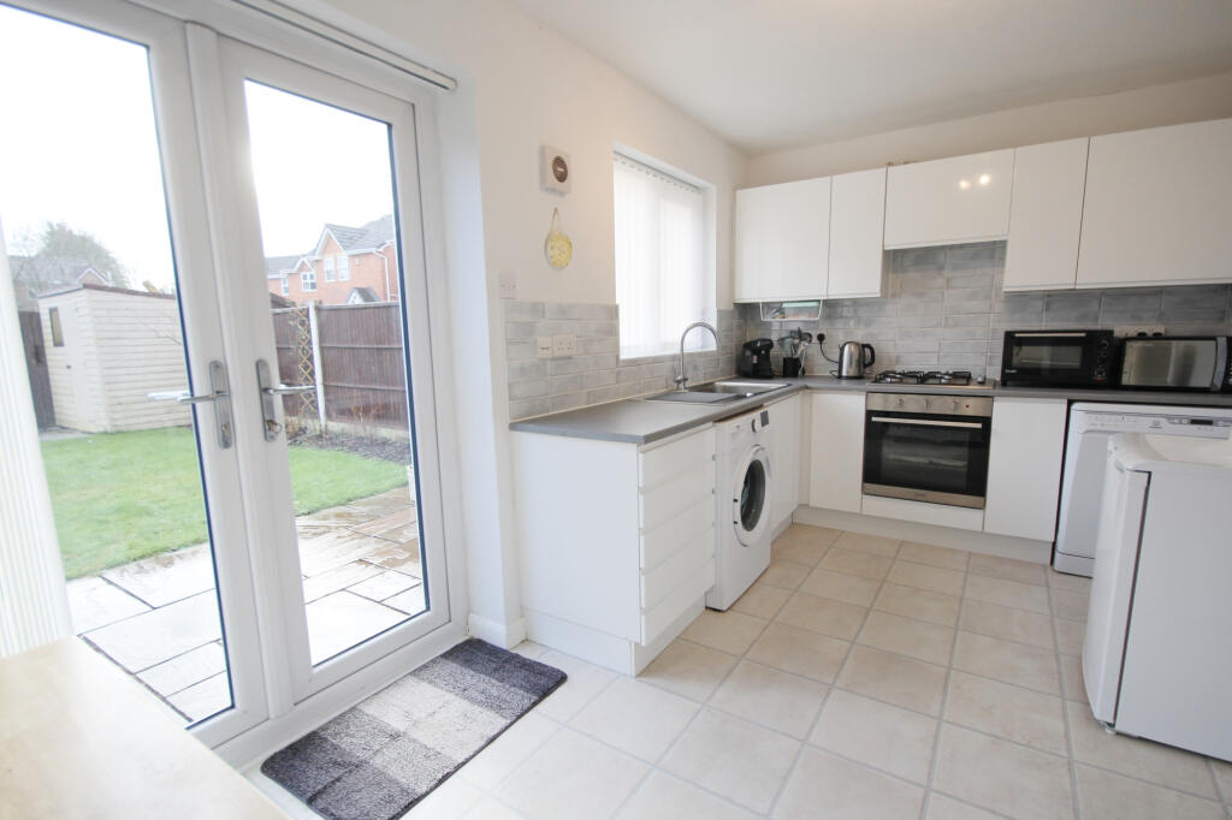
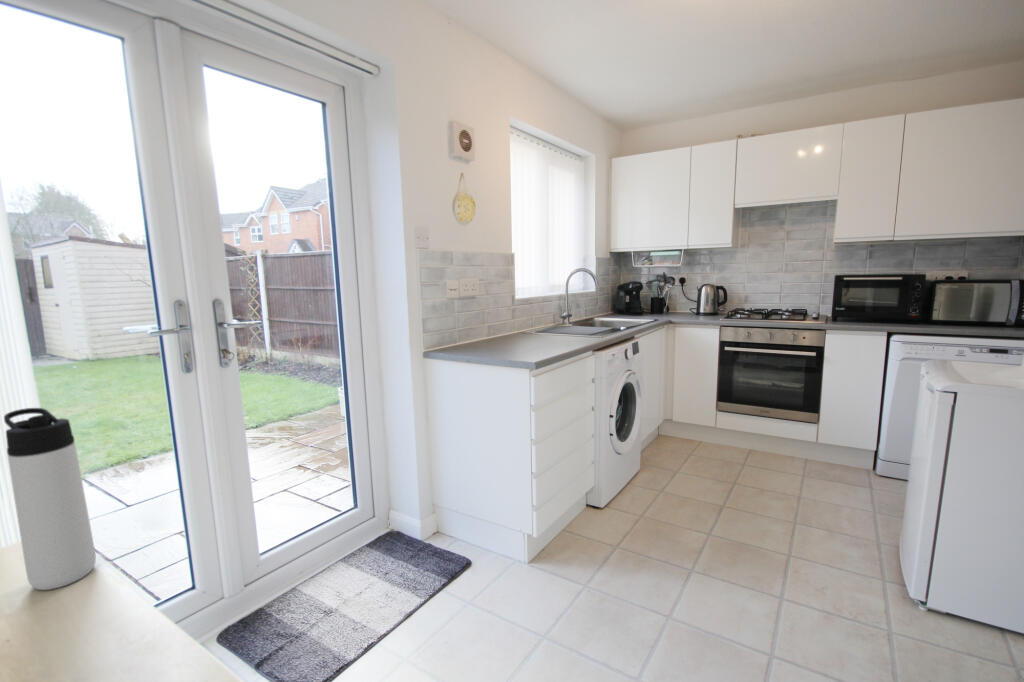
+ thermos bottle [3,407,97,591]
